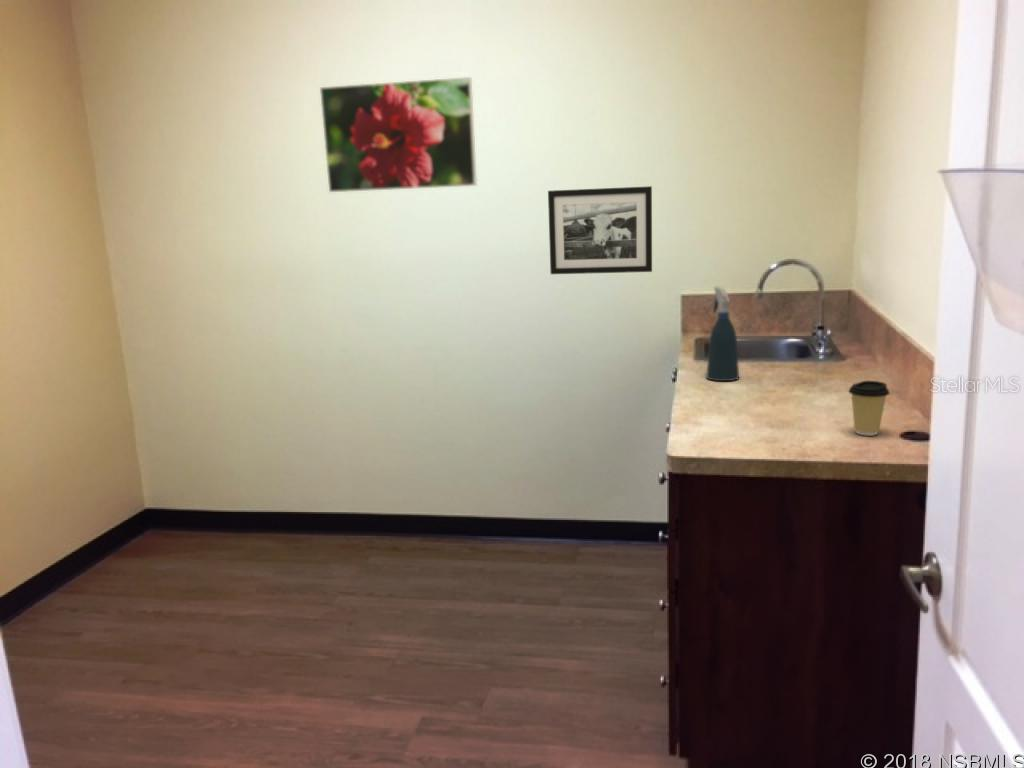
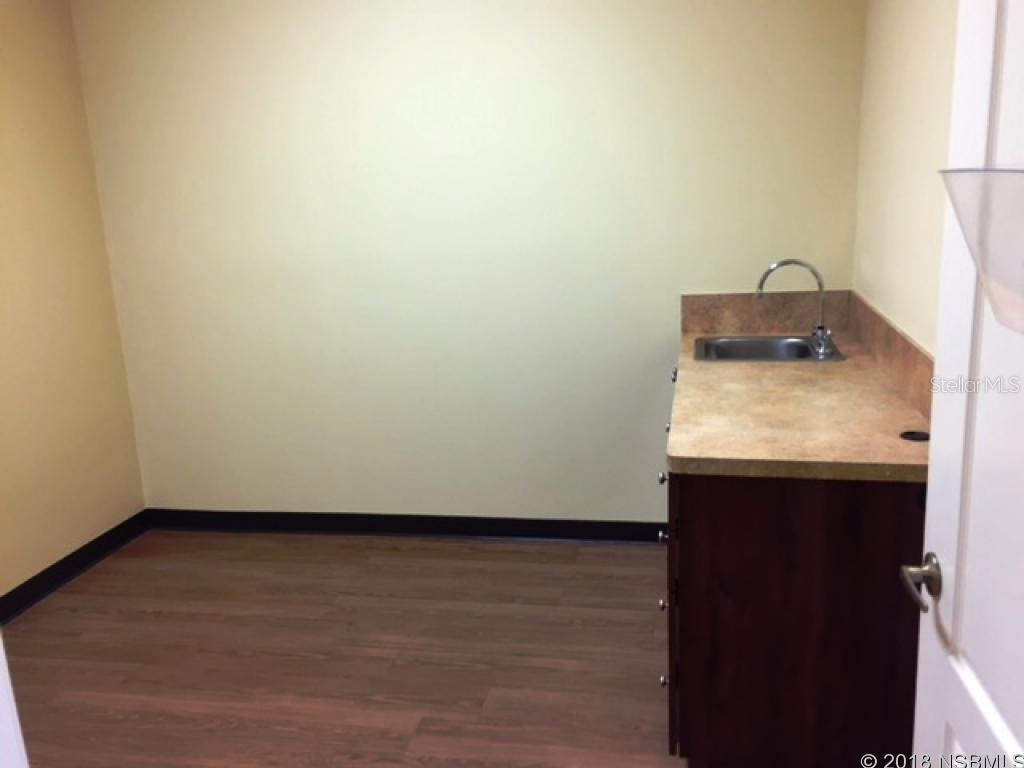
- coffee cup [847,380,891,437]
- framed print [319,76,478,193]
- spray bottle [705,286,740,382]
- picture frame [547,185,653,275]
